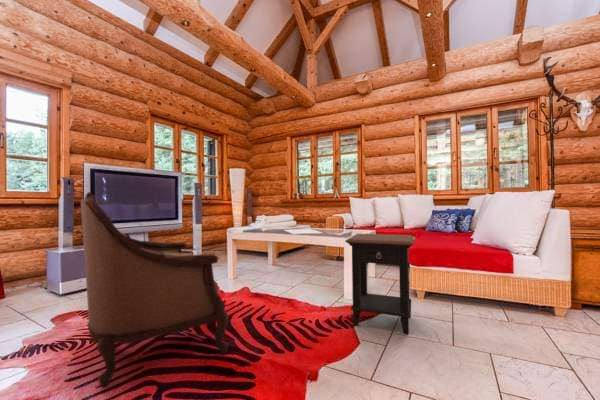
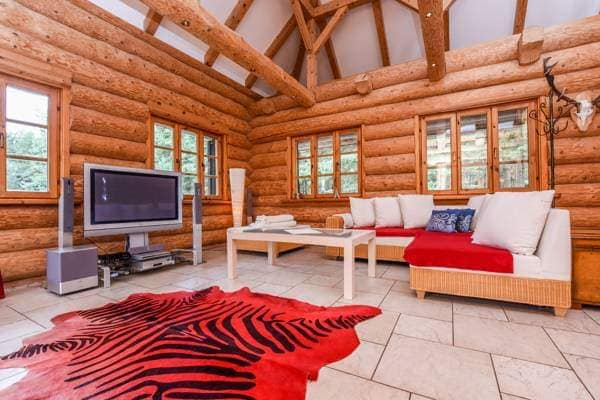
- side table [344,233,415,335]
- armchair [80,191,230,389]
